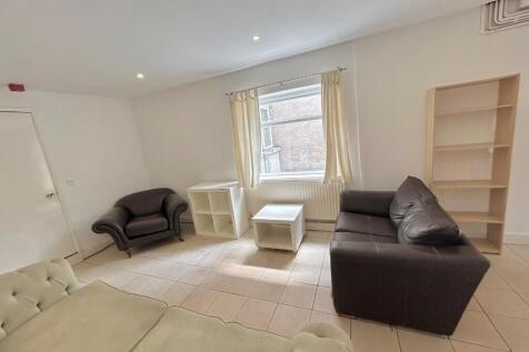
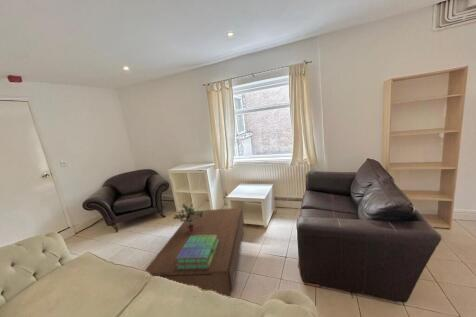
+ coffee table [144,207,245,298]
+ potted plant [172,203,206,233]
+ stack of books [176,235,219,269]
